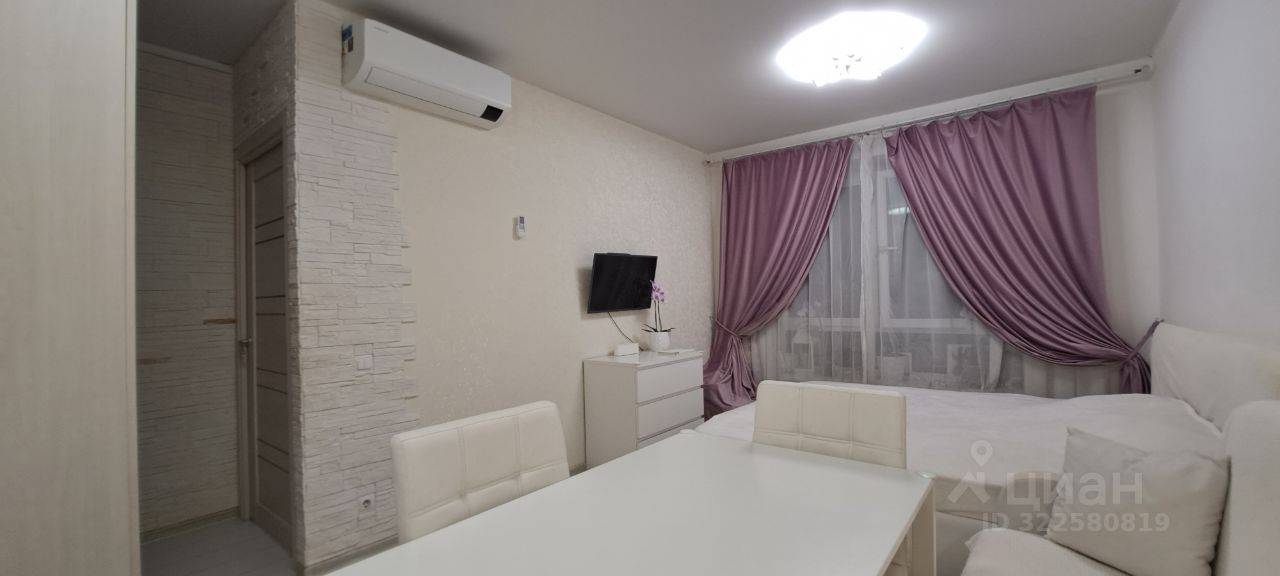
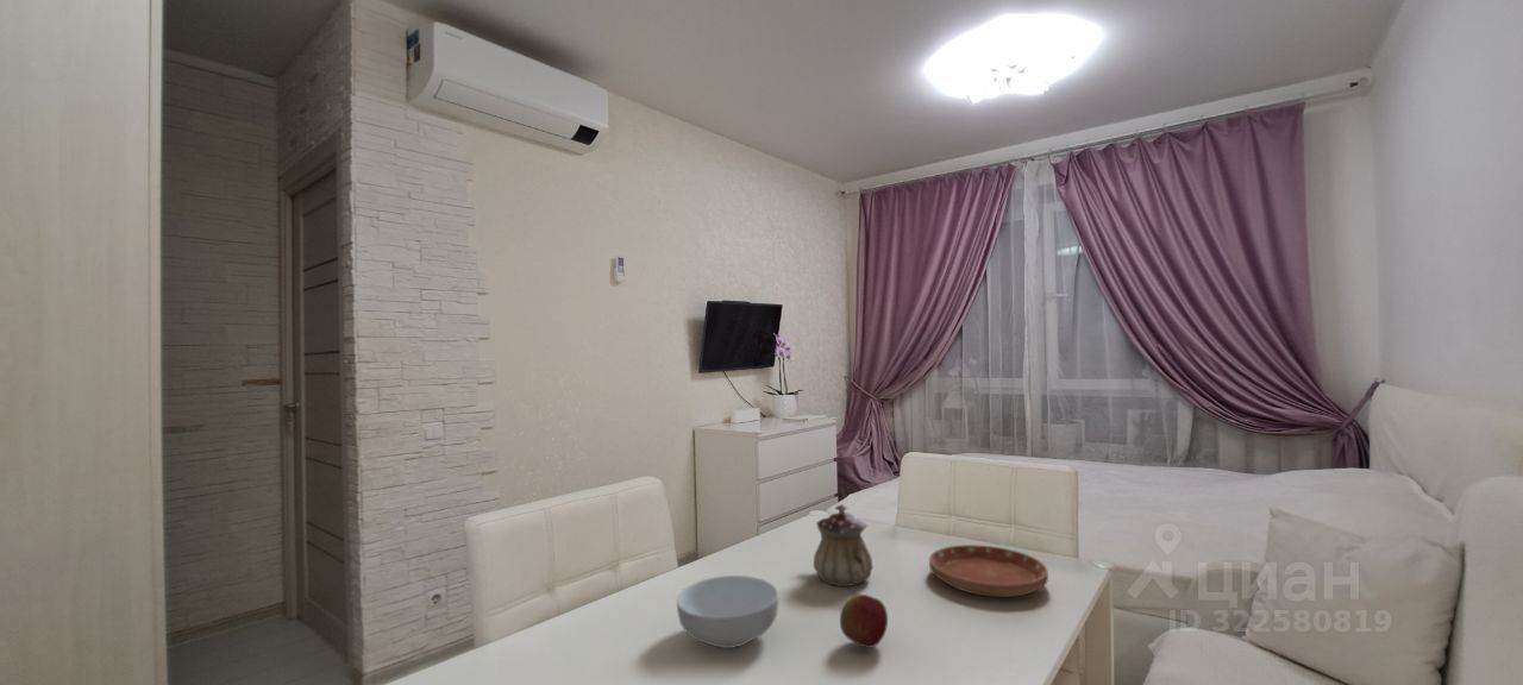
+ cereal bowl [676,574,779,649]
+ apple [839,593,889,649]
+ teapot [813,503,875,587]
+ saucer [928,543,1049,598]
